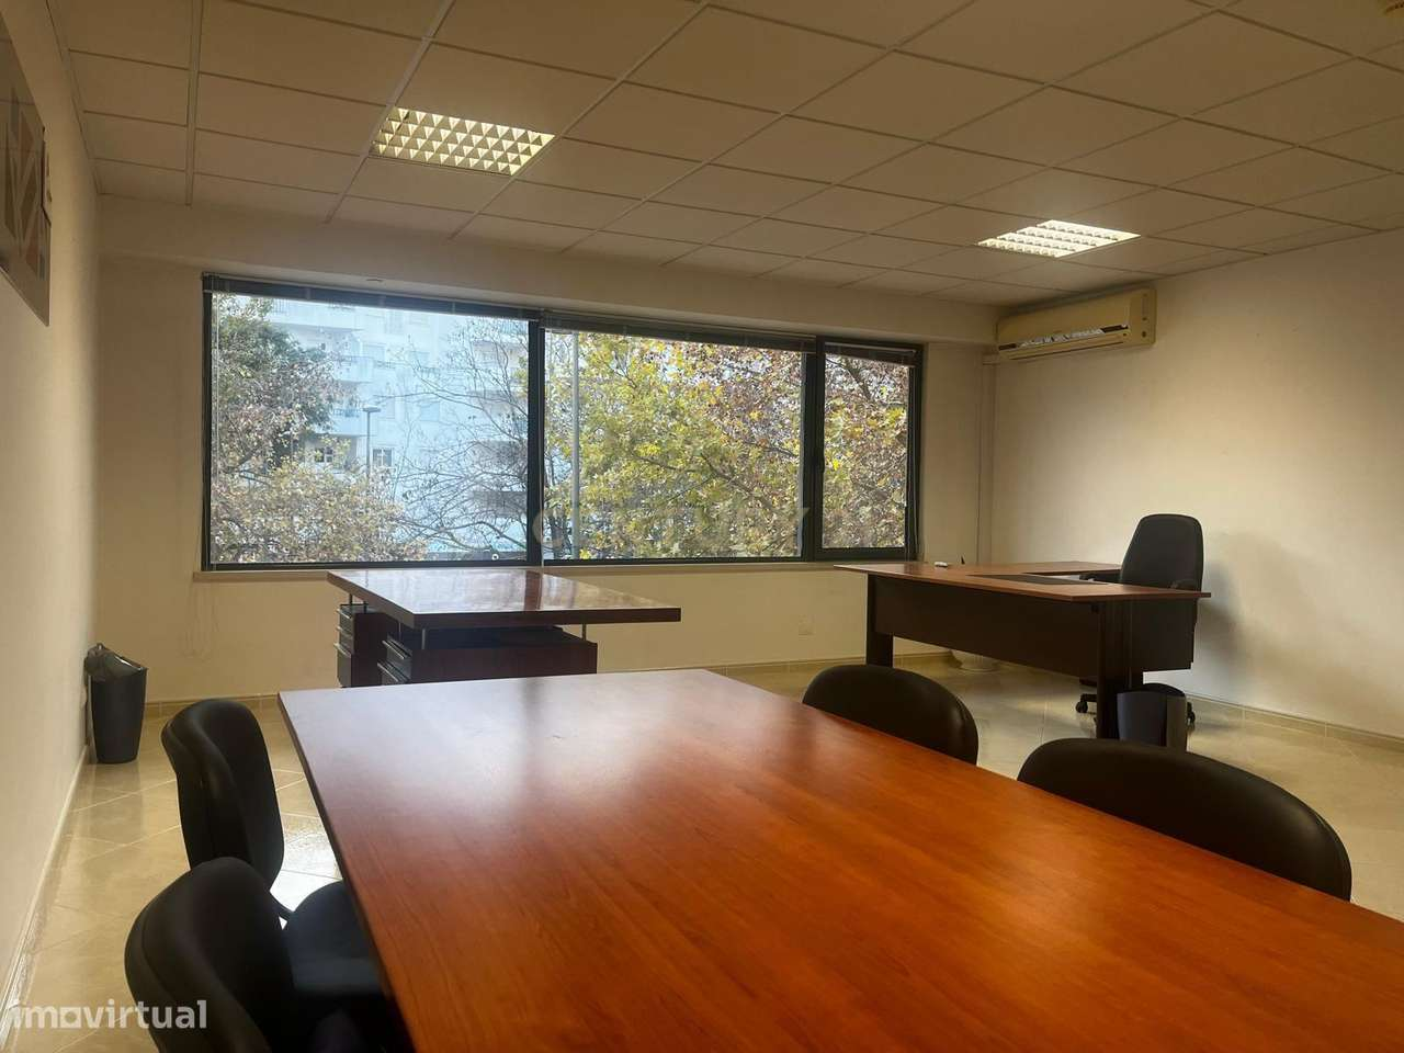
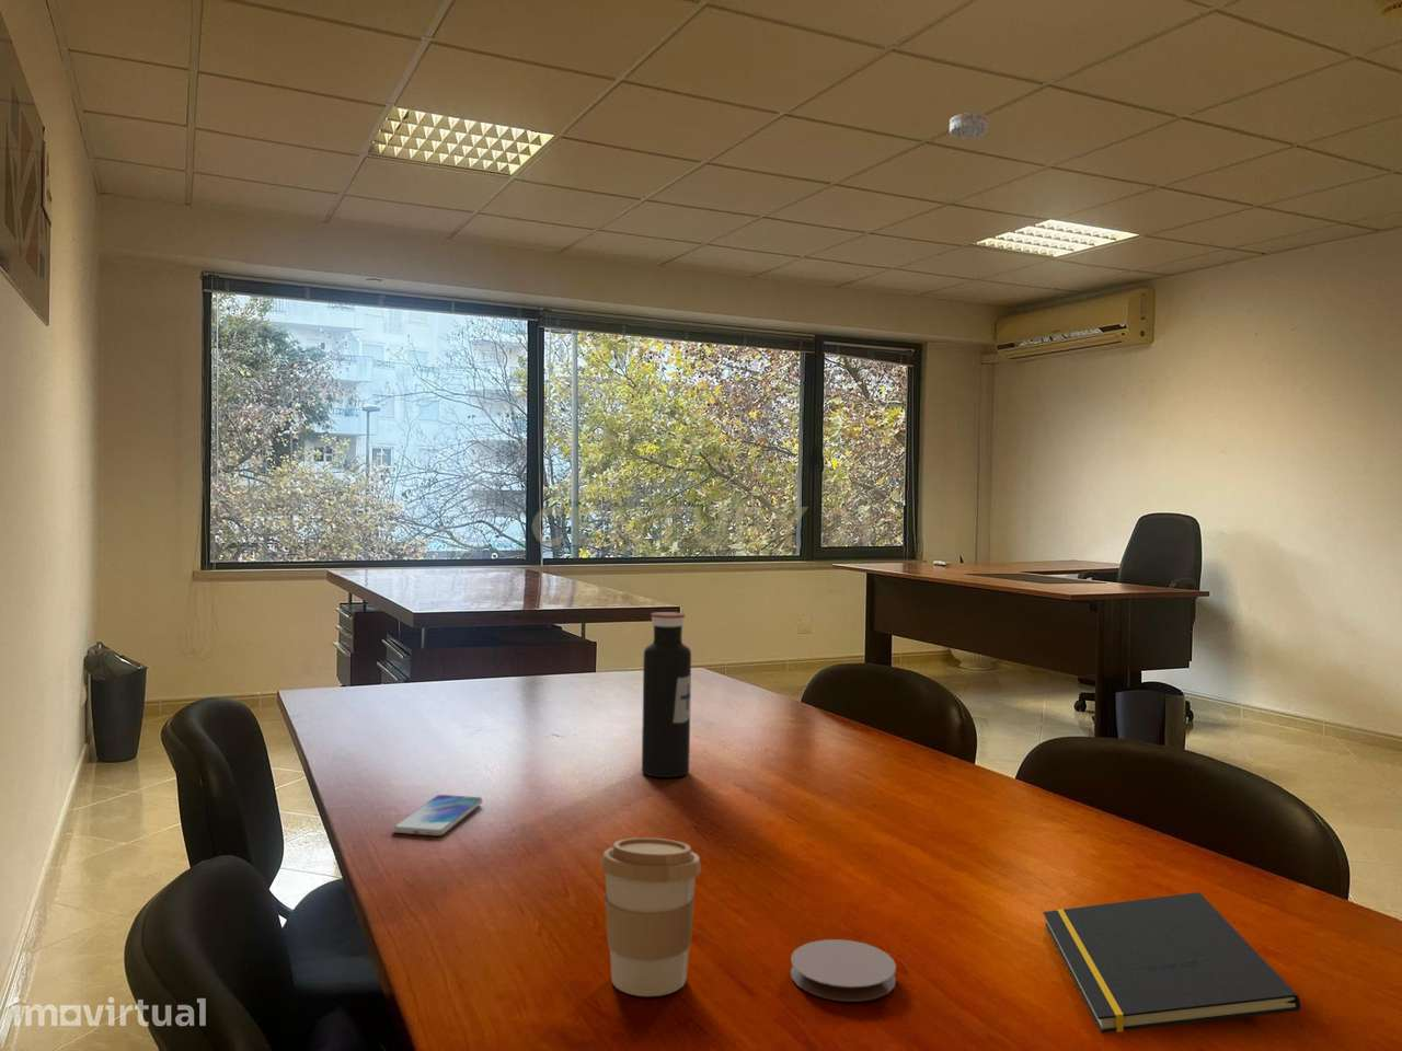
+ notepad [1043,891,1302,1033]
+ coffee cup [601,837,702,997]
+ coaster [789,938,898,1002]
+ smoke detector [948,112,989,139]
+ smartphone [392,794,485,837]
+ water bottle [640,611,692,778]
